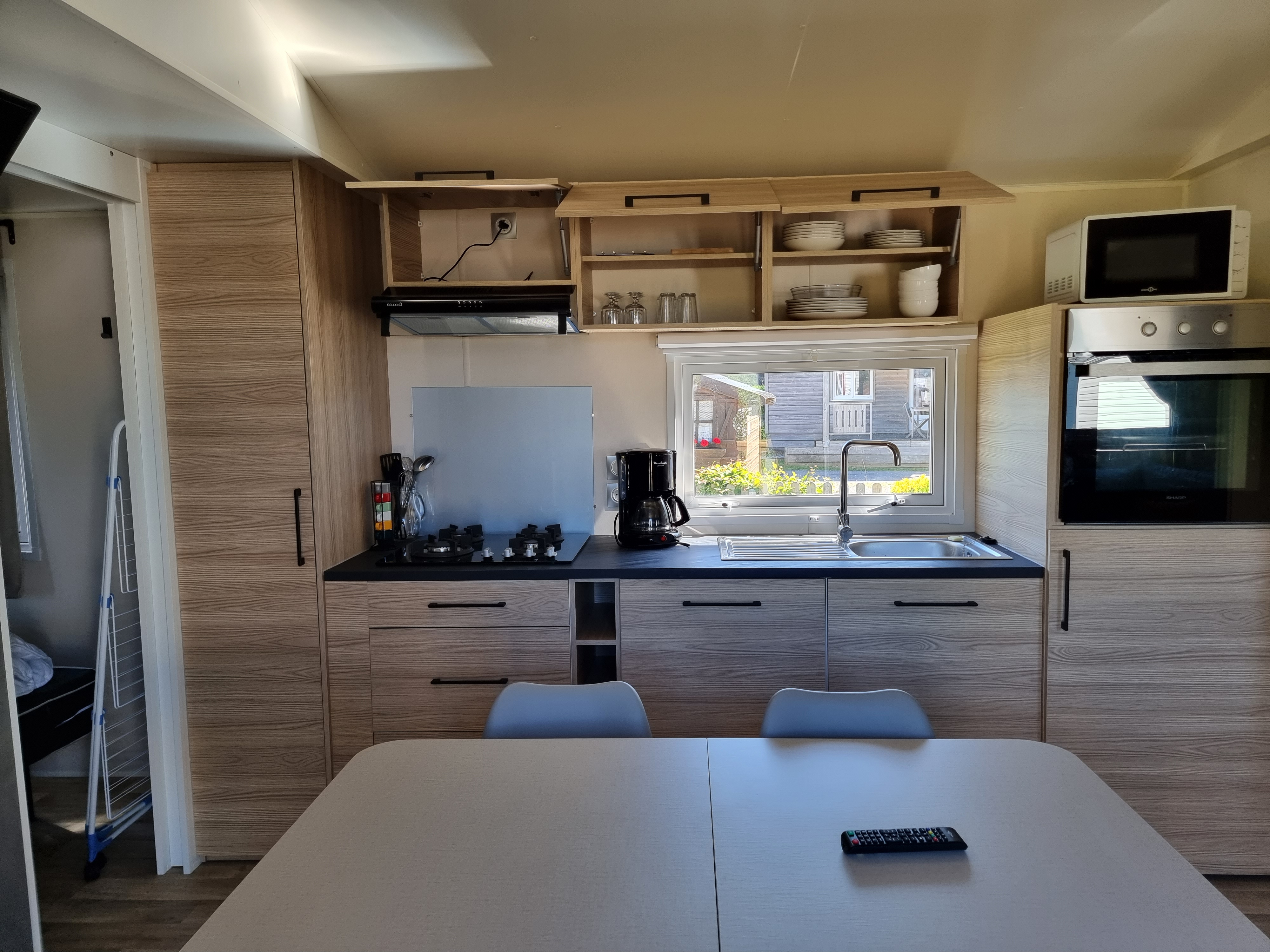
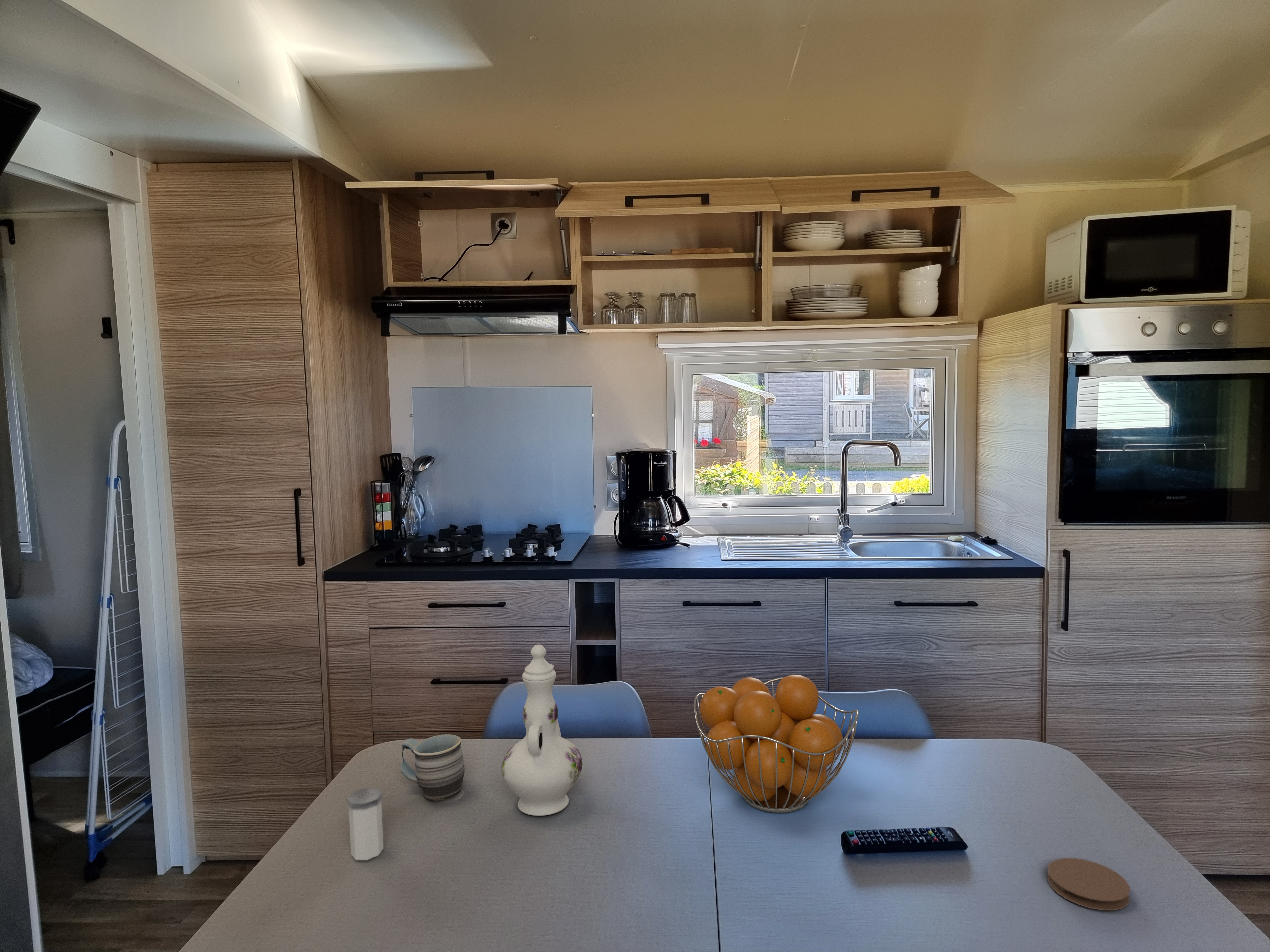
+ fruit basket [693,674,859,813]
+ coaster [1047,857,1131,911]
+ chinaware [501,644,583,816]
+ salt shaker [346,788,384,860]
+ mug [400,734,465,802]
